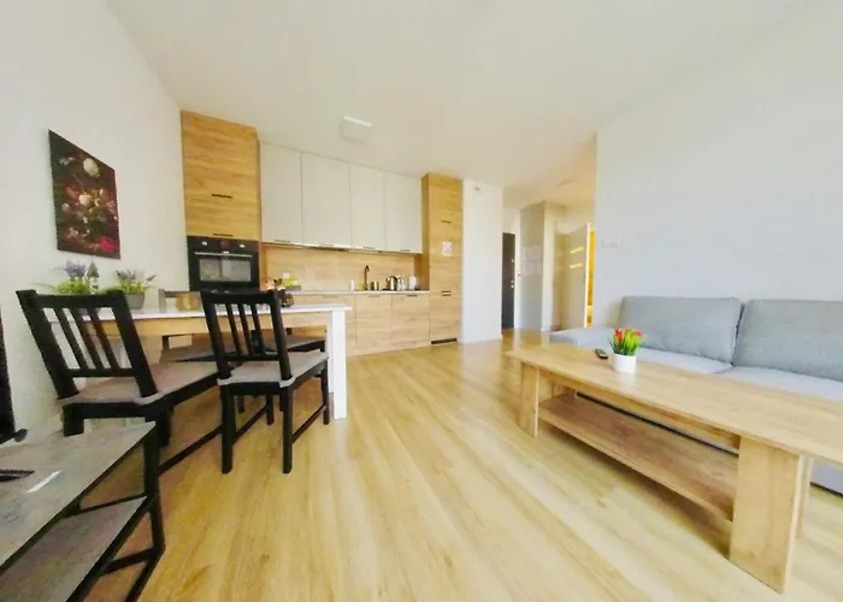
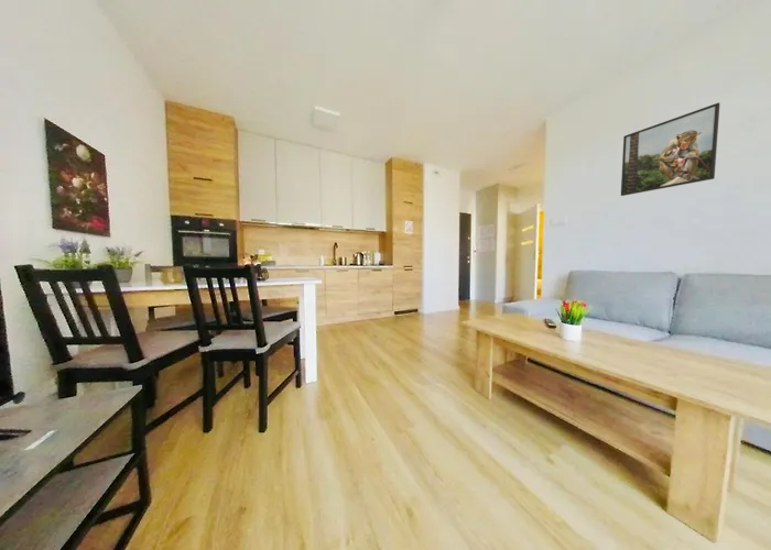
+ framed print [620,101,721,197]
